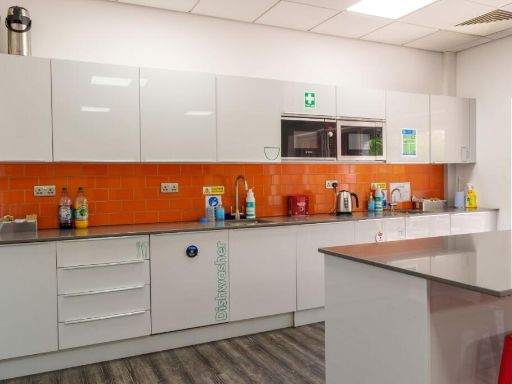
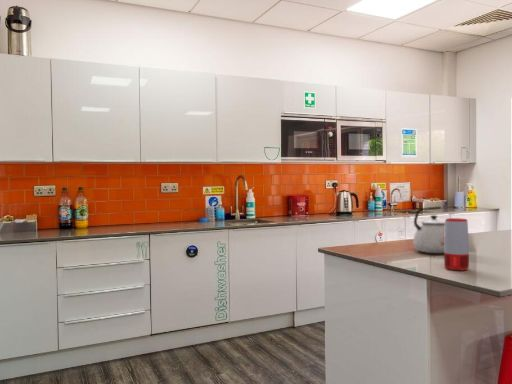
+ speaker [443,217,470,271]
+ kettle [412,206,445,254]
